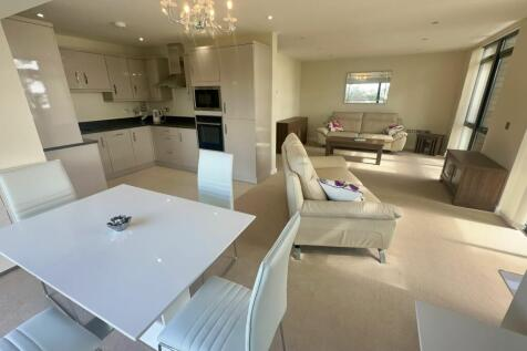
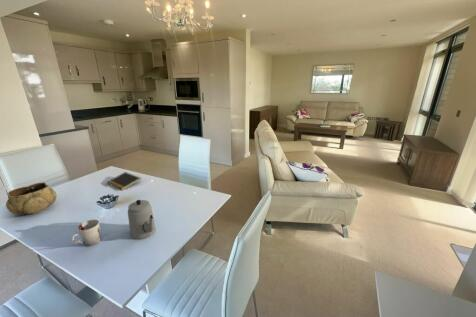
+ decorative bowl [5,182,58,216]
+ notepad [106,171,142,191]
+ teapot [127,199,157,240]
+ cup [71,219,102,247]
